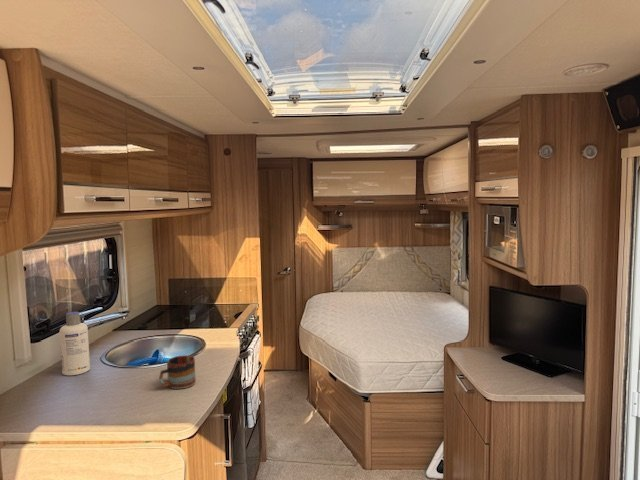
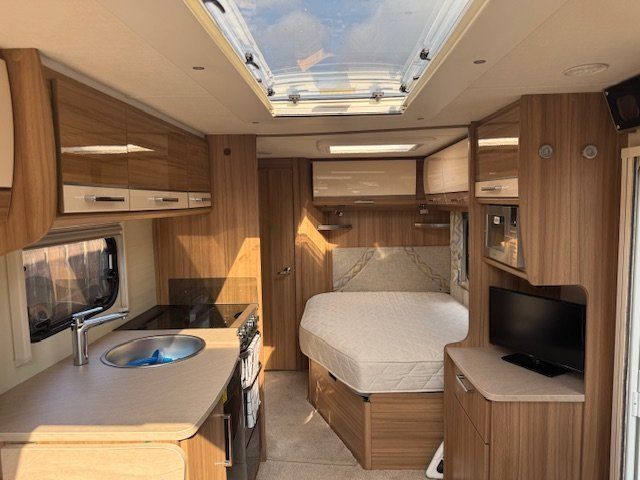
- mug [158,354,197,390]
- screw cap bottle [59,311,91,376]
